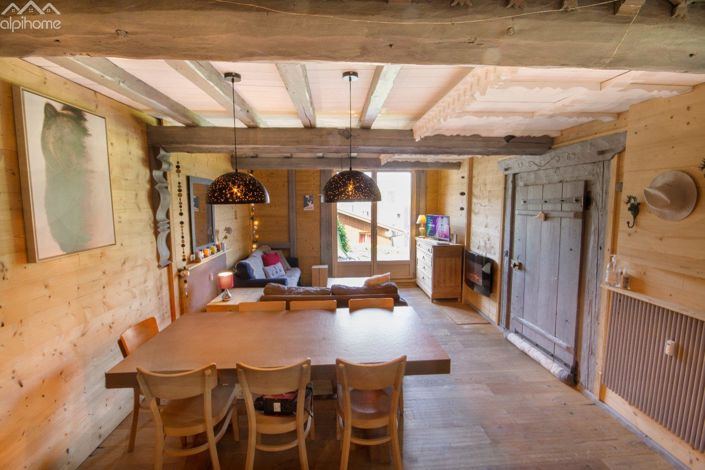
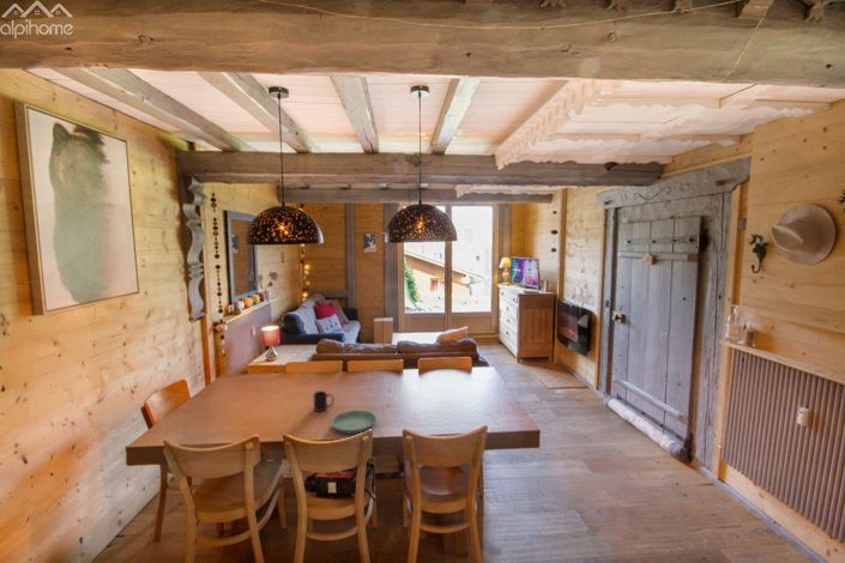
+ saucer [331,410,378,435]
+ mug [313,391,336,413]
